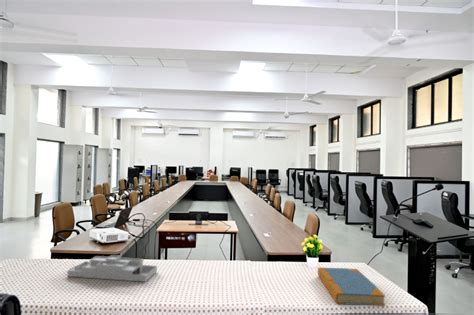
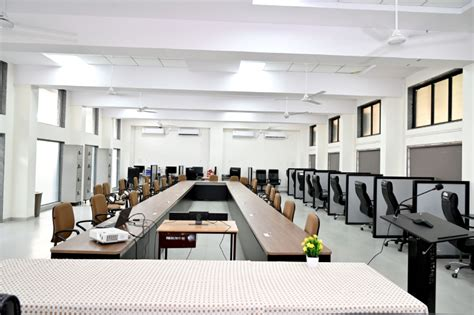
- book [317,267,386,307]
- desk organizer [66,254,158,283]
